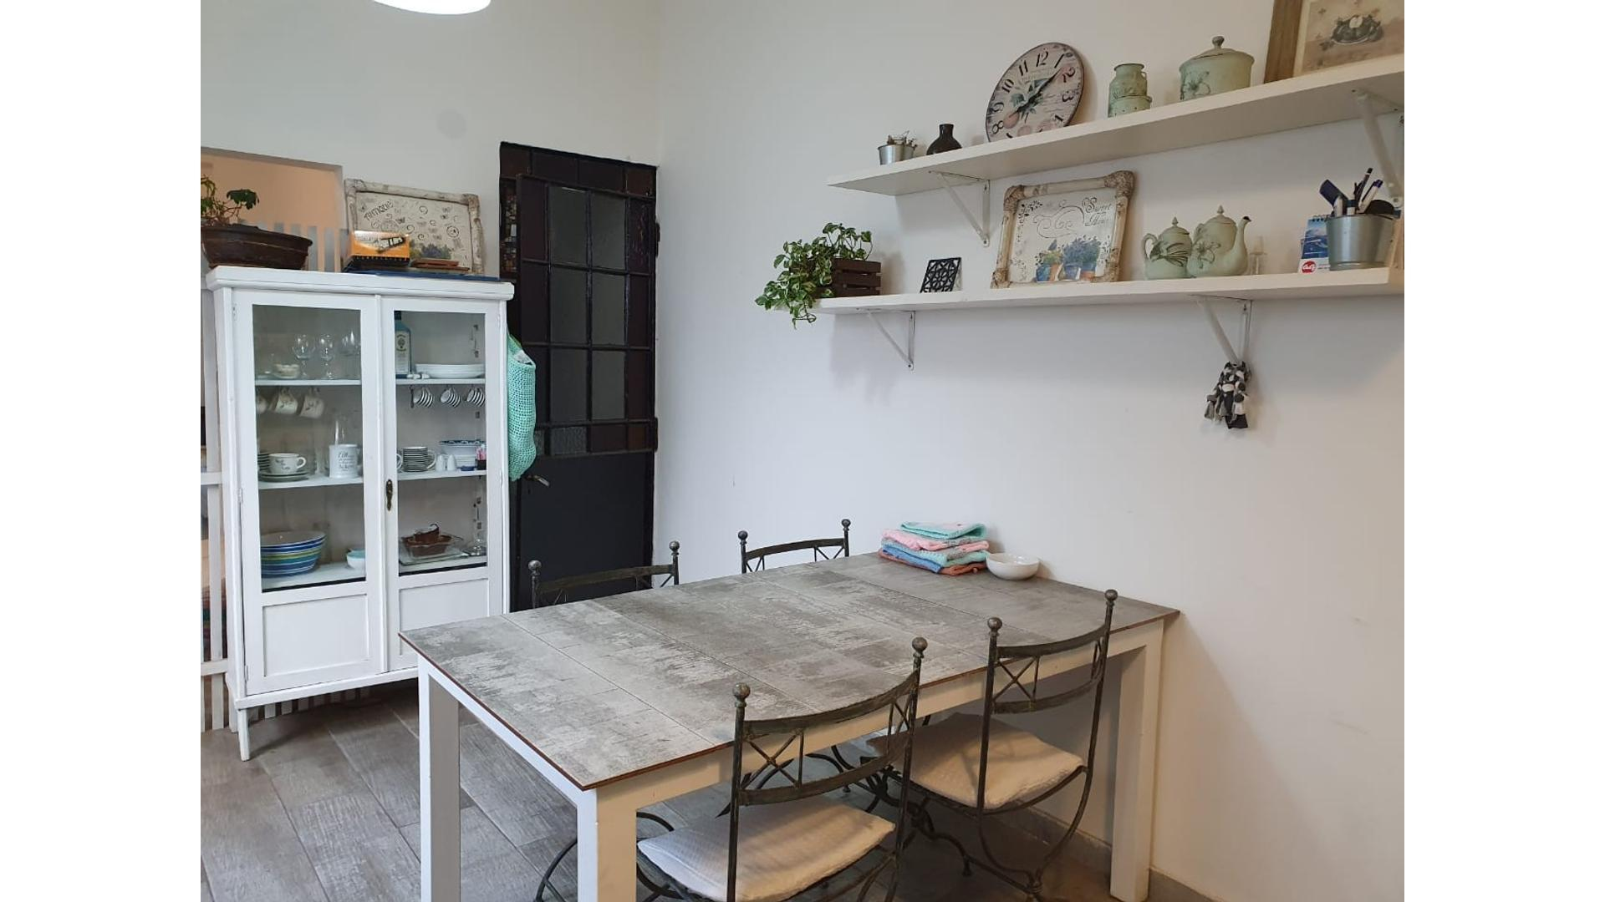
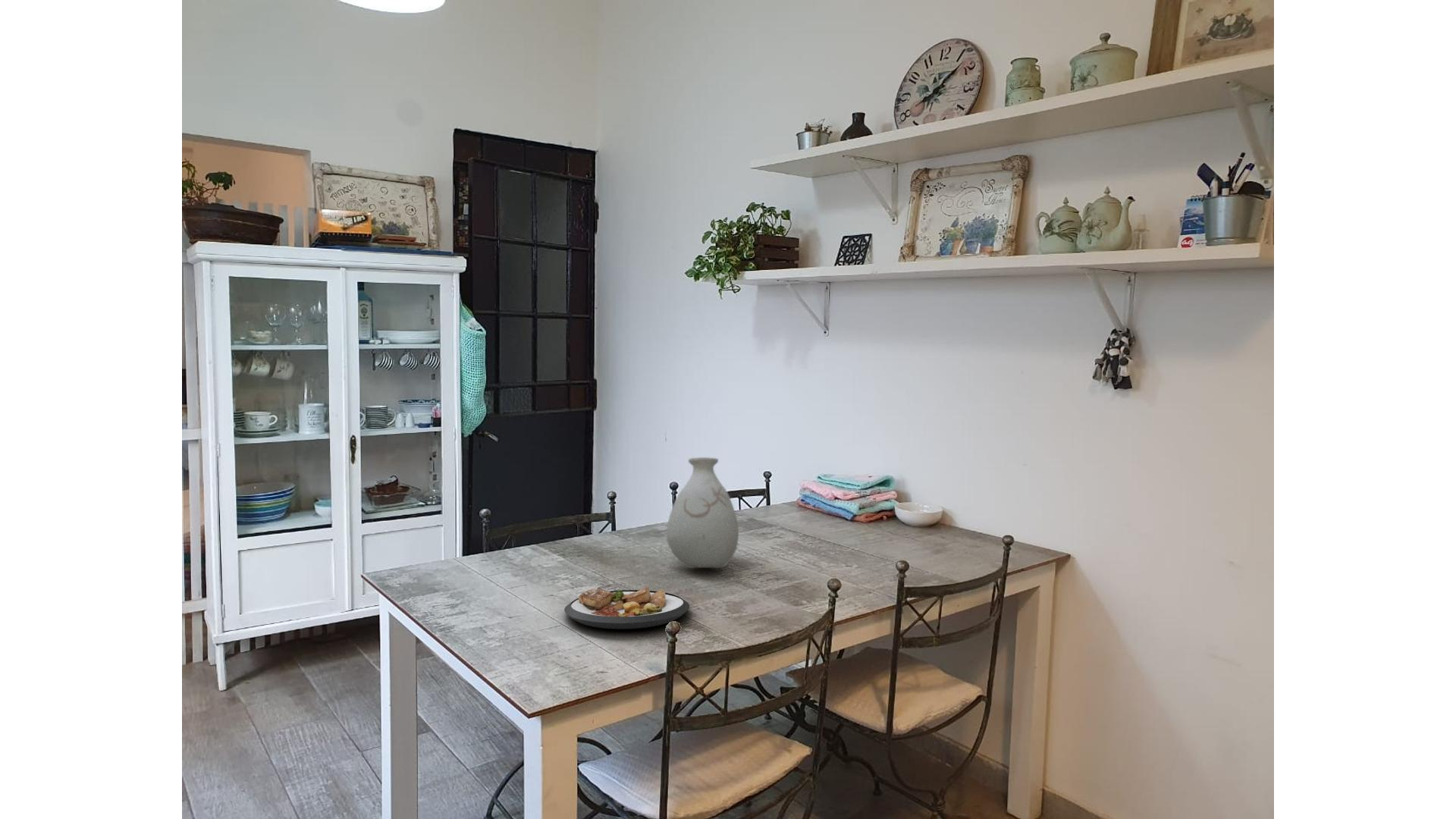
+ plate [563,586,690,629]
+ vase [666,457,739,570]
